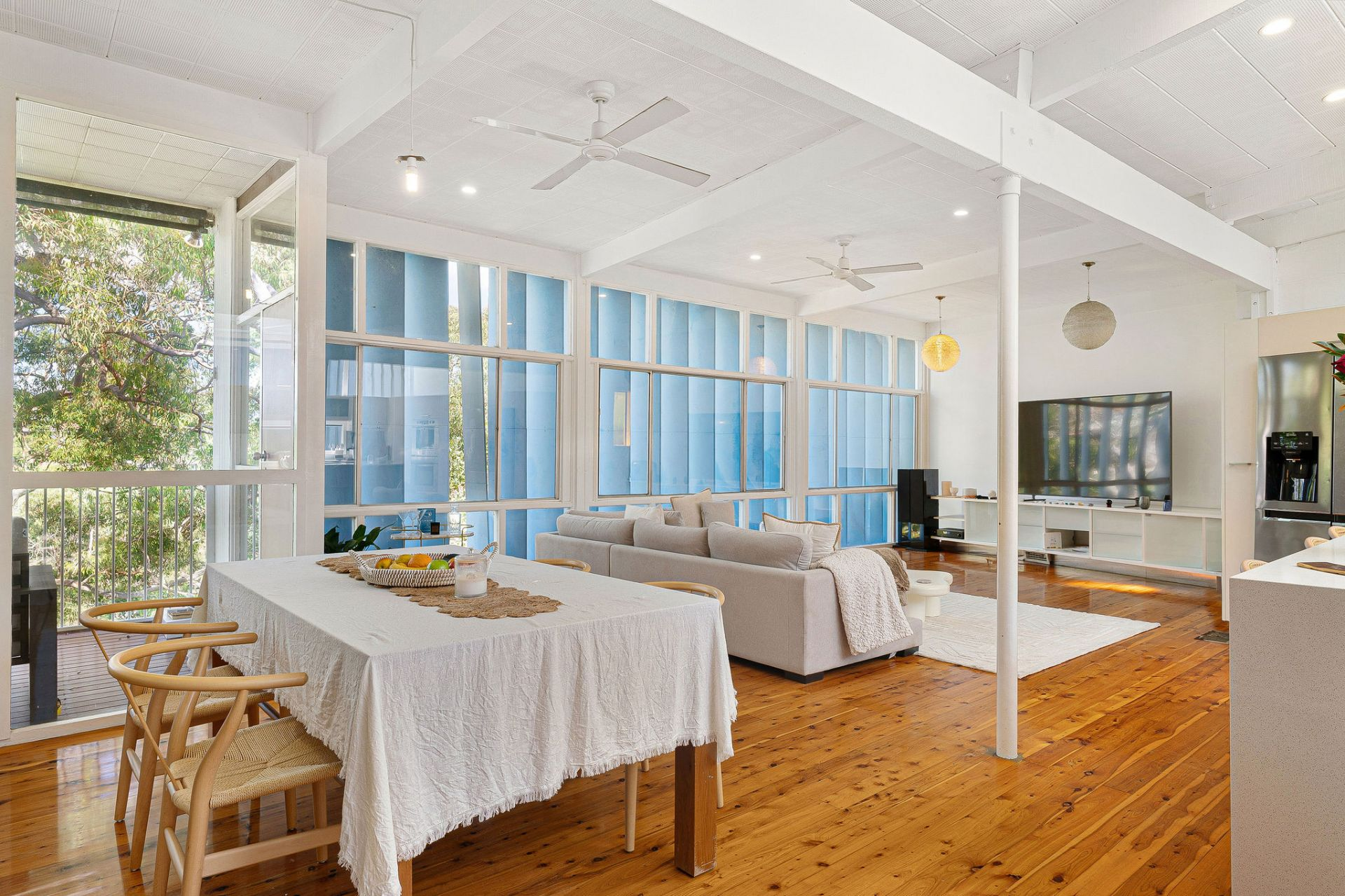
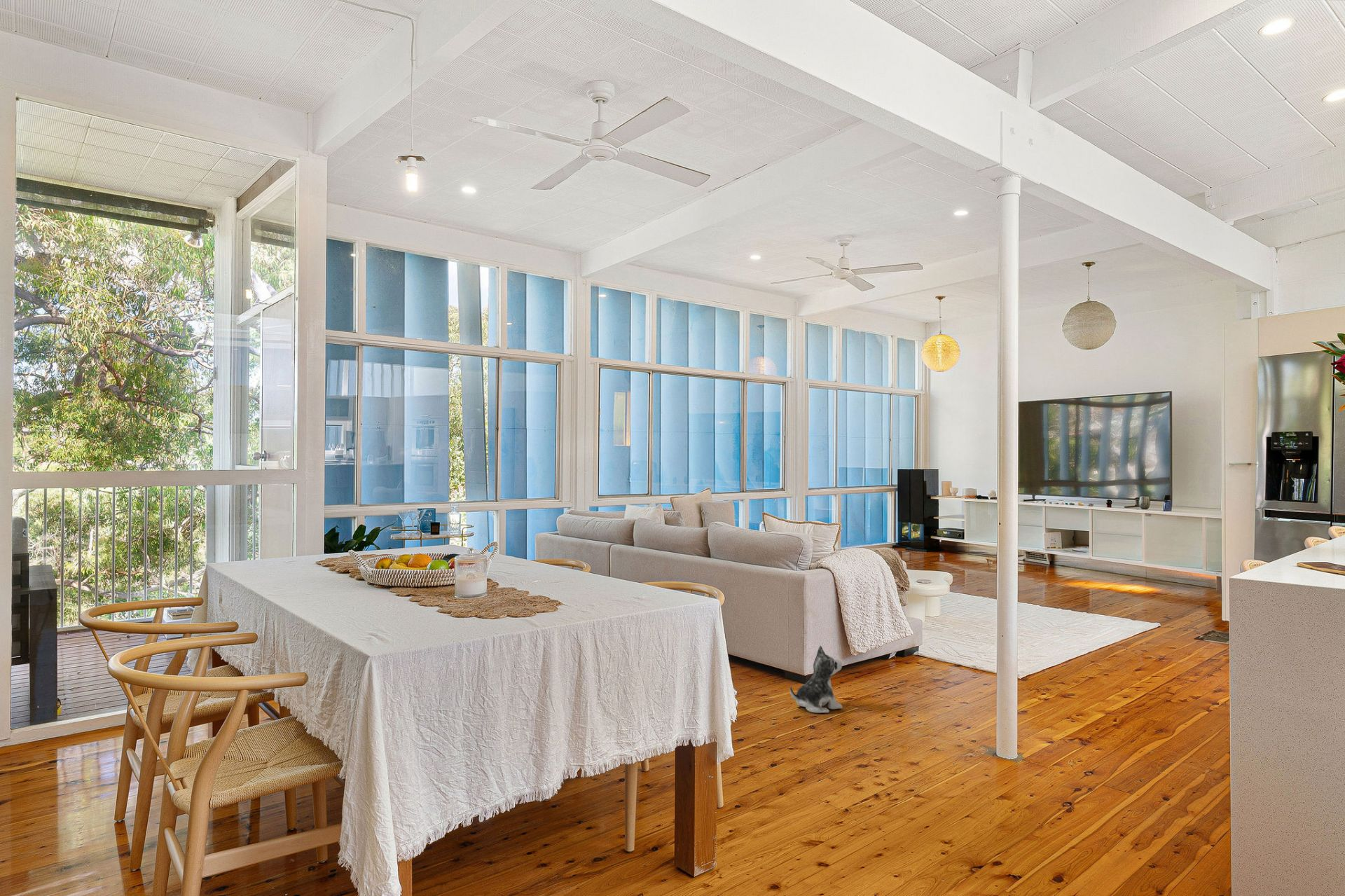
+ plush toy [789,645,843,714]
